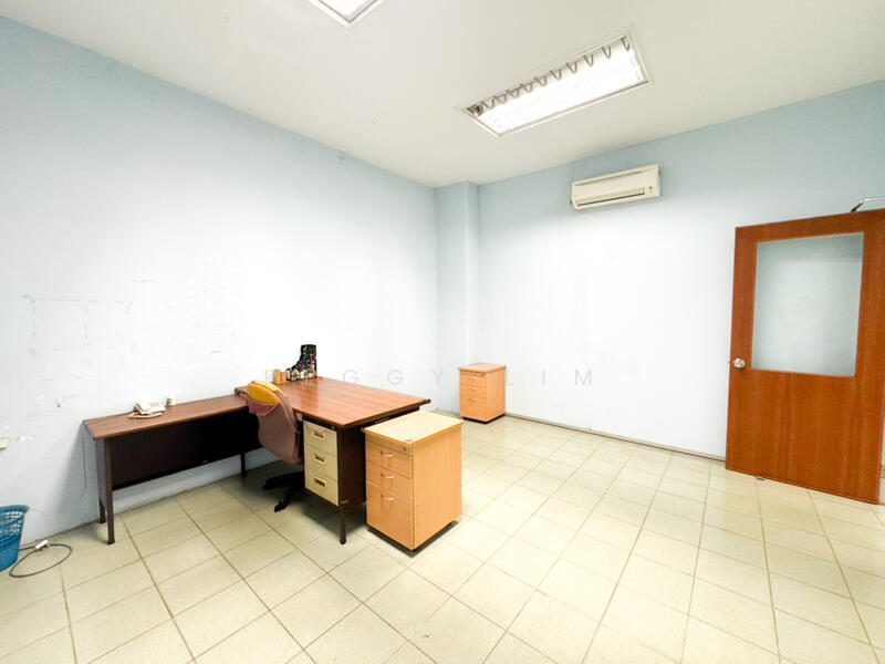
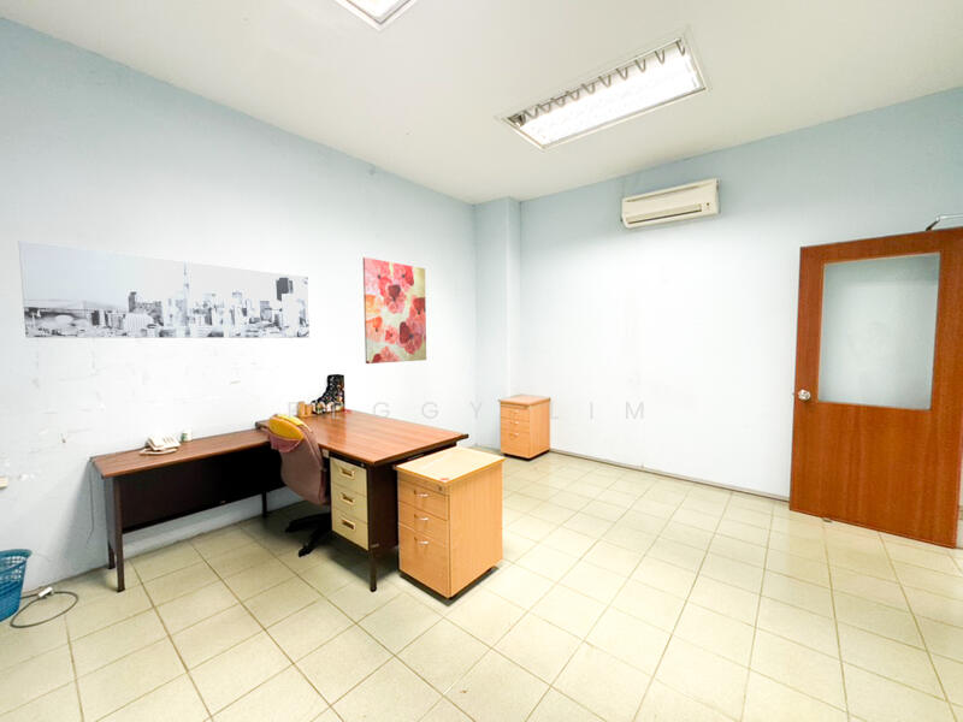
+ wall art [17,239,311,339]
+ wall art [362,256,427,365]
